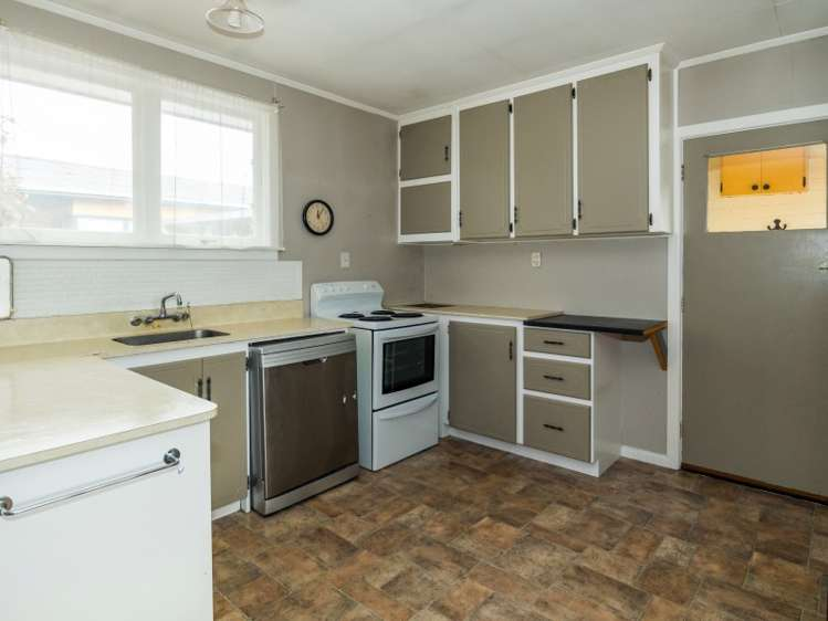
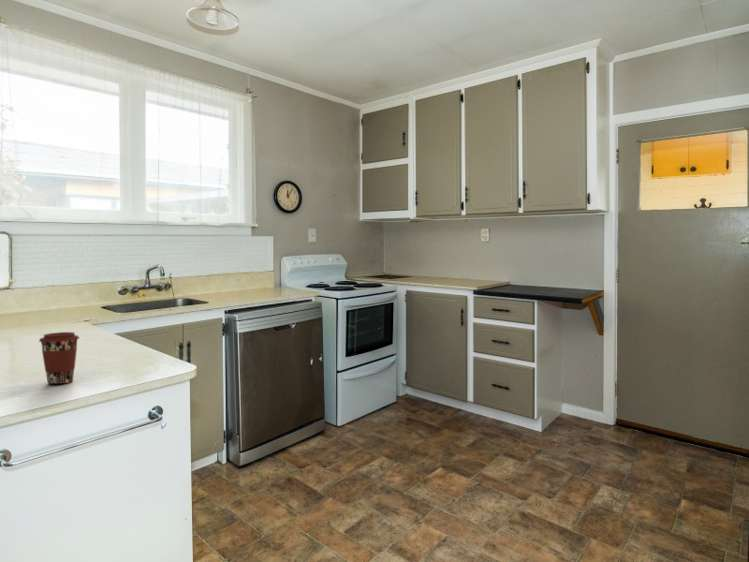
+ coffee cup [38,331,80,385]
